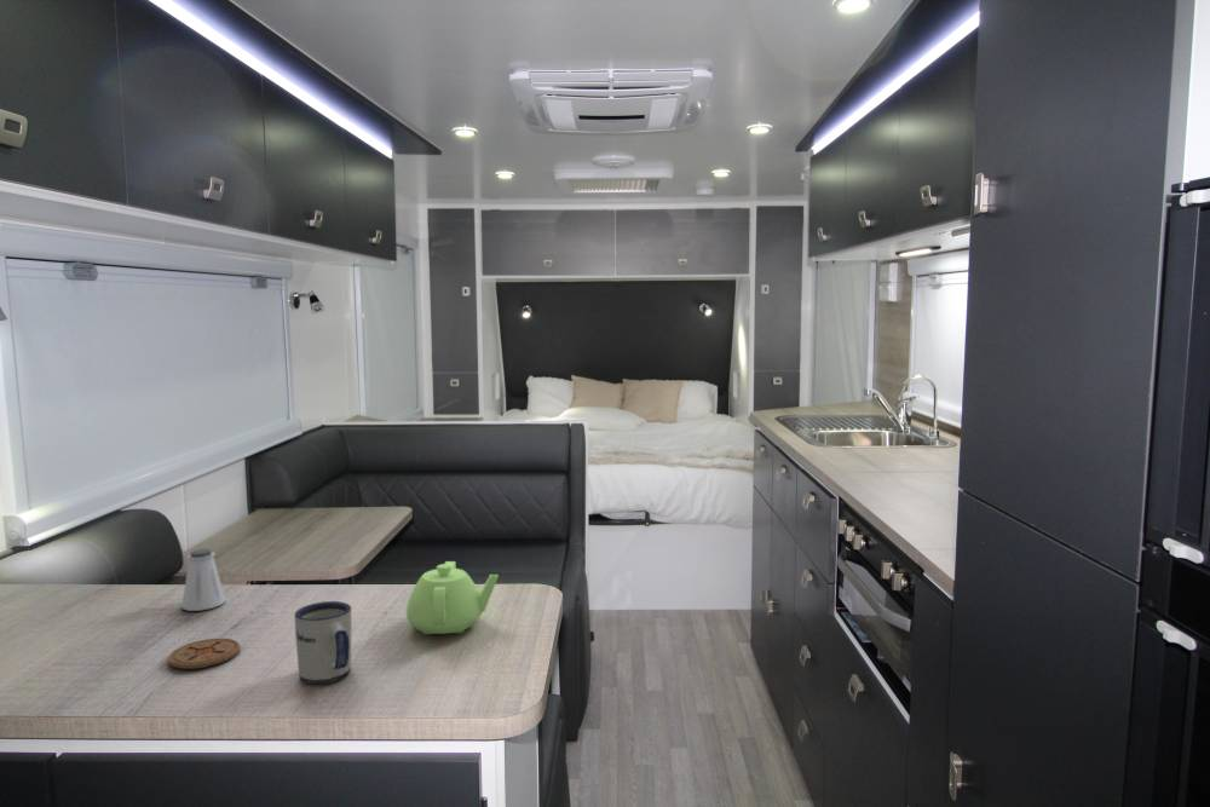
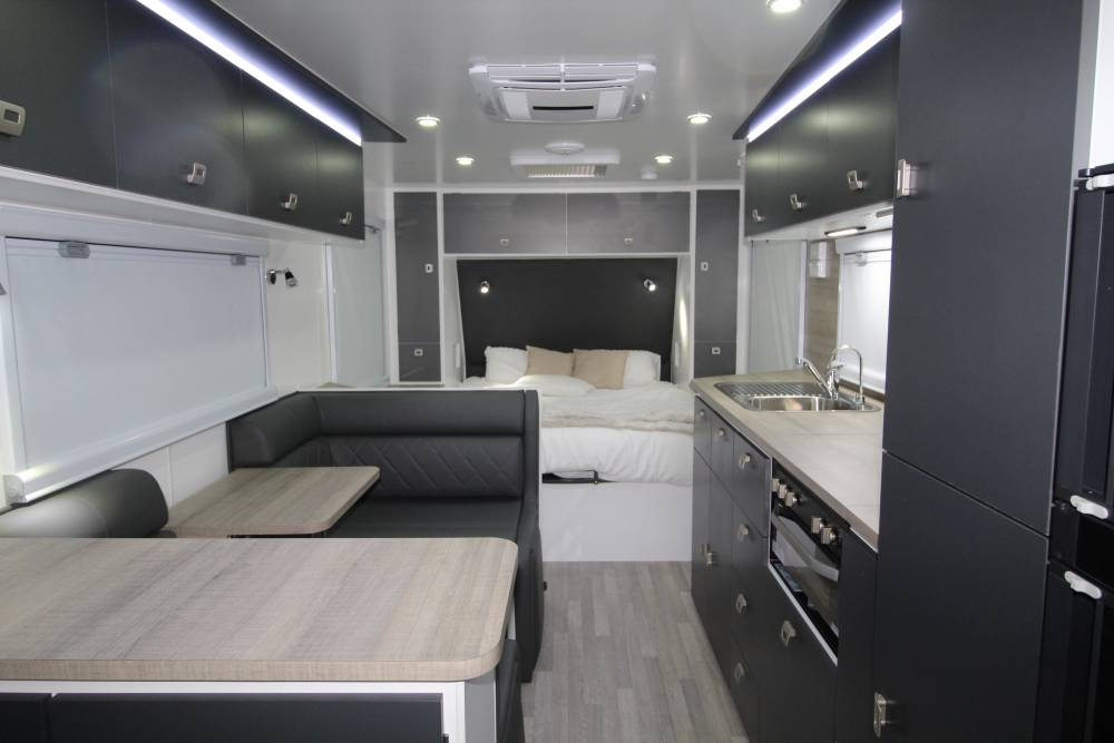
- saltshaker [180,547,226,612]
- coaster [167,638,241,670]
- teapot [405,560,499,635]
- mug [293,600,353,685]
